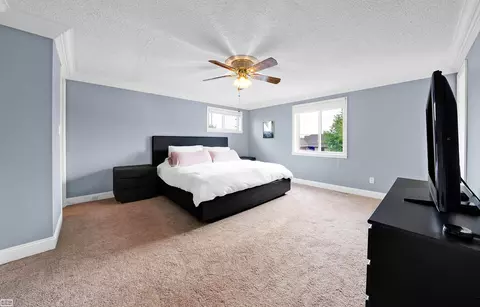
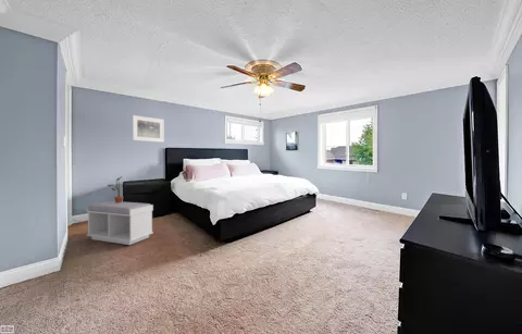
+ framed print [132,114,165,144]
+ bench [86,200,154,246]
+ potted plant [107,176,126,202]
